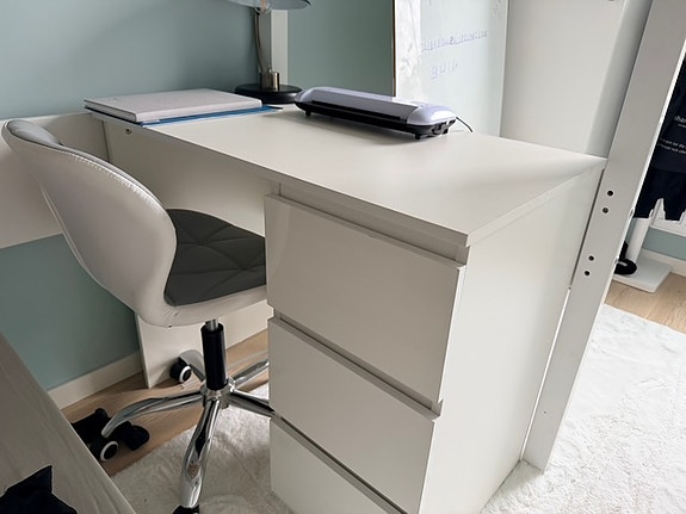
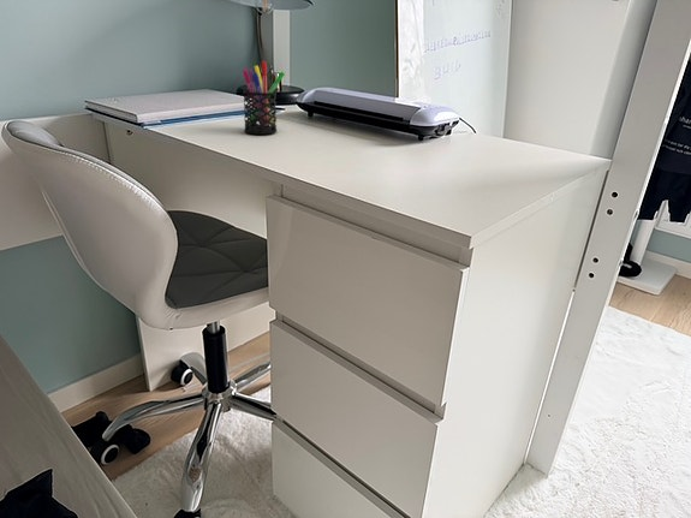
+ pen holder [242,60,286,136]
